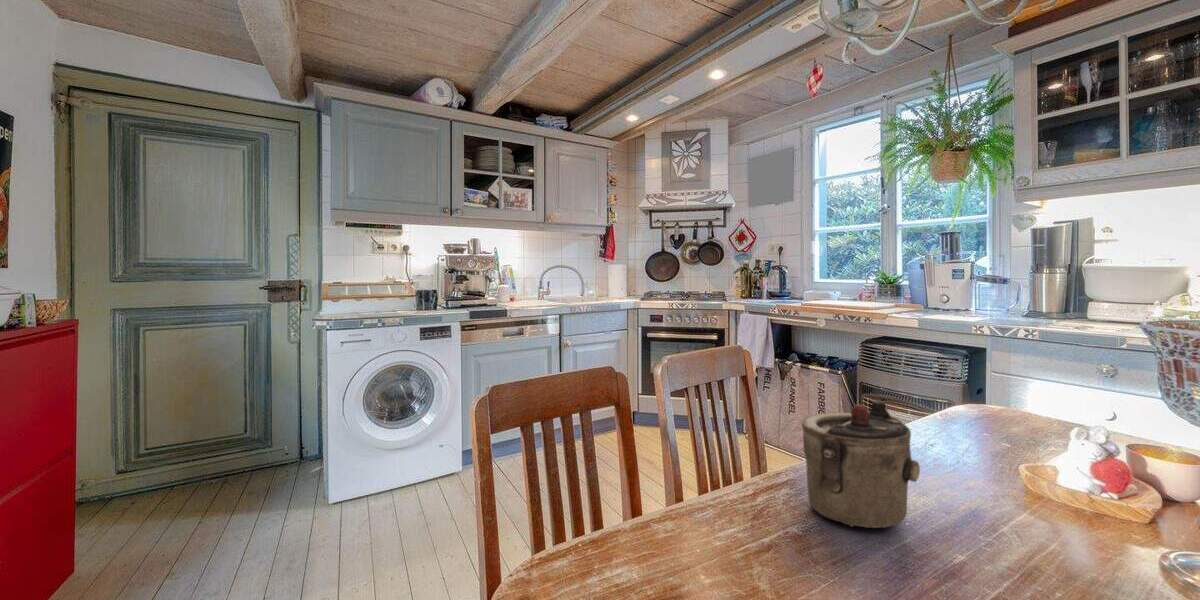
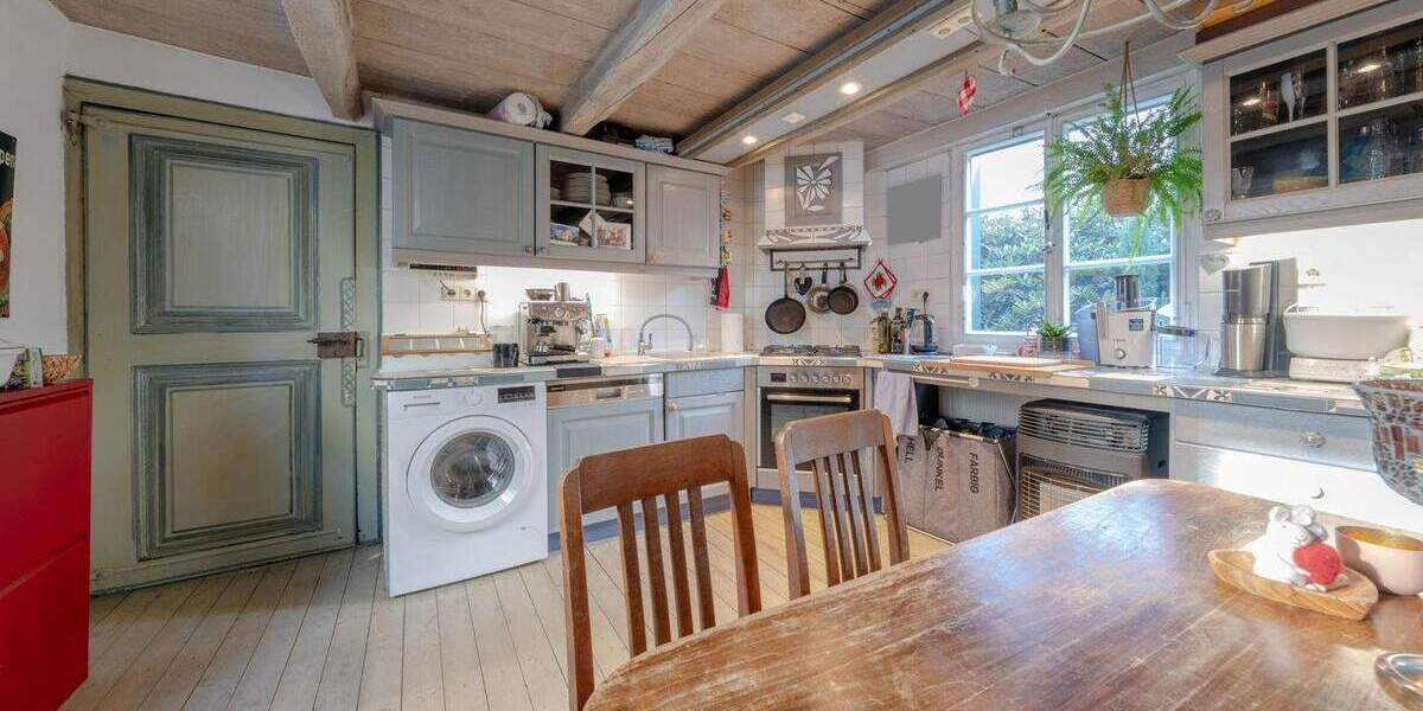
- teapot [801,399,921,529]
